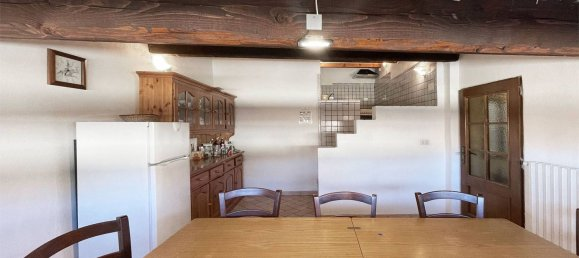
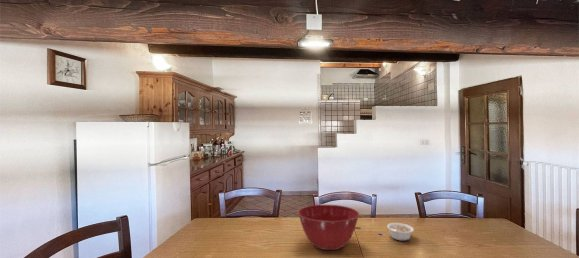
+ mixing bowl [297,204,360,251]
+ legume [386,222,415,242]
